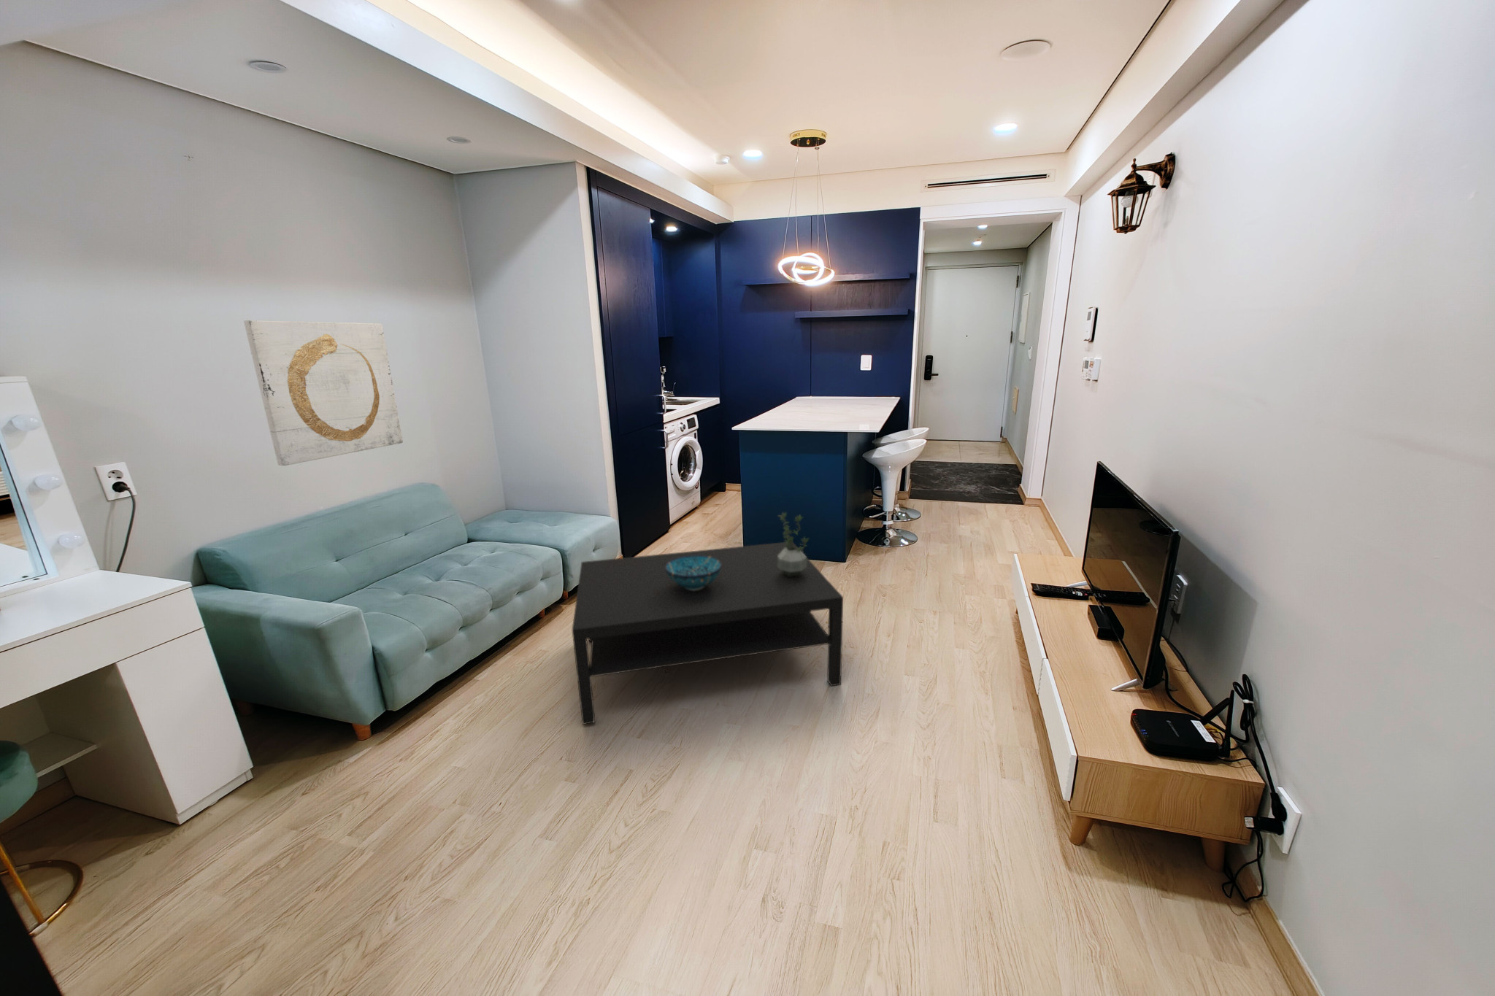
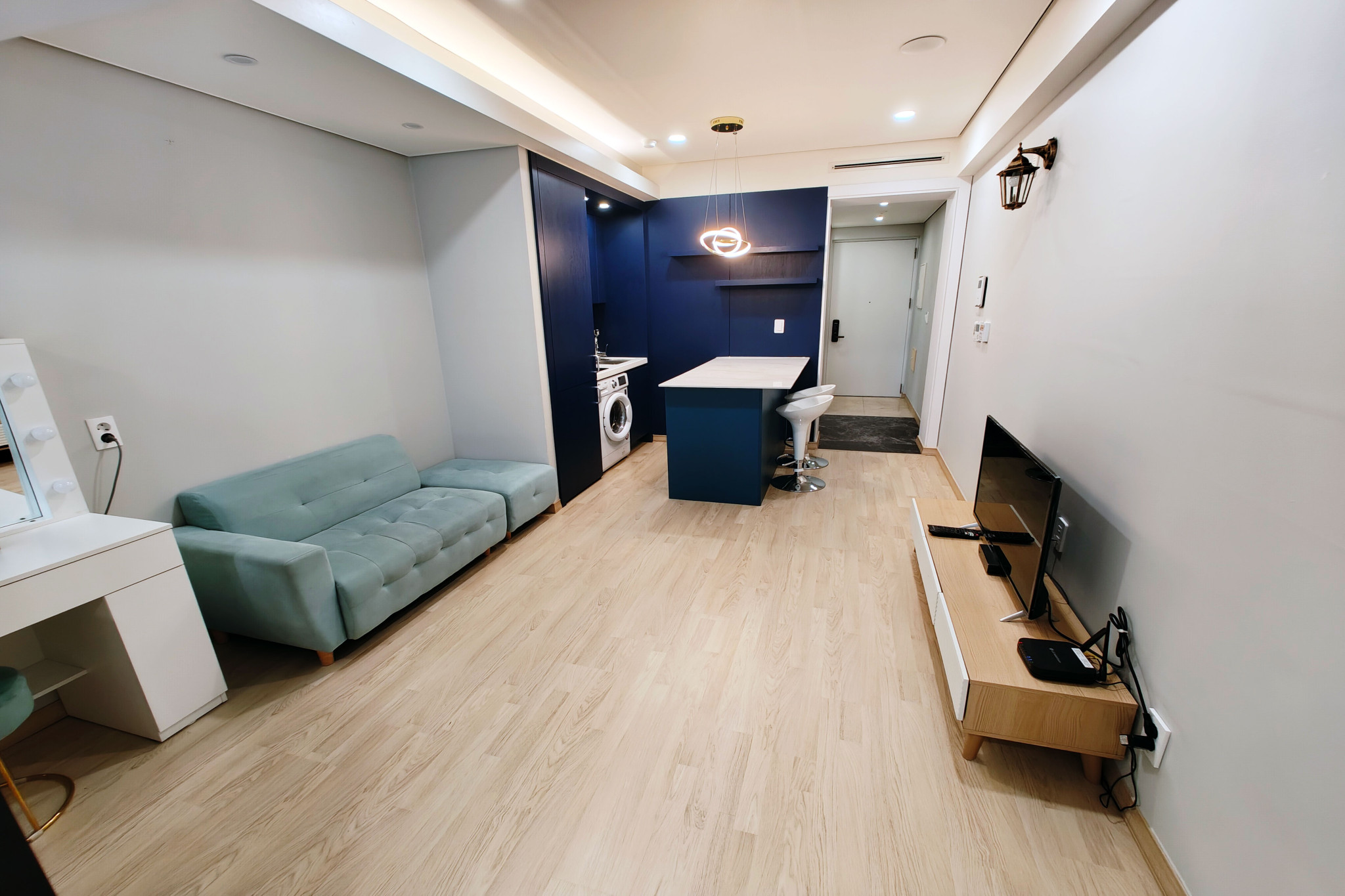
- potted plant [777,510,809,577]
- wall art [243,320,403,466]
- coffee table [571,541,844,725]
- decorative bowl [665,556,722,590]
